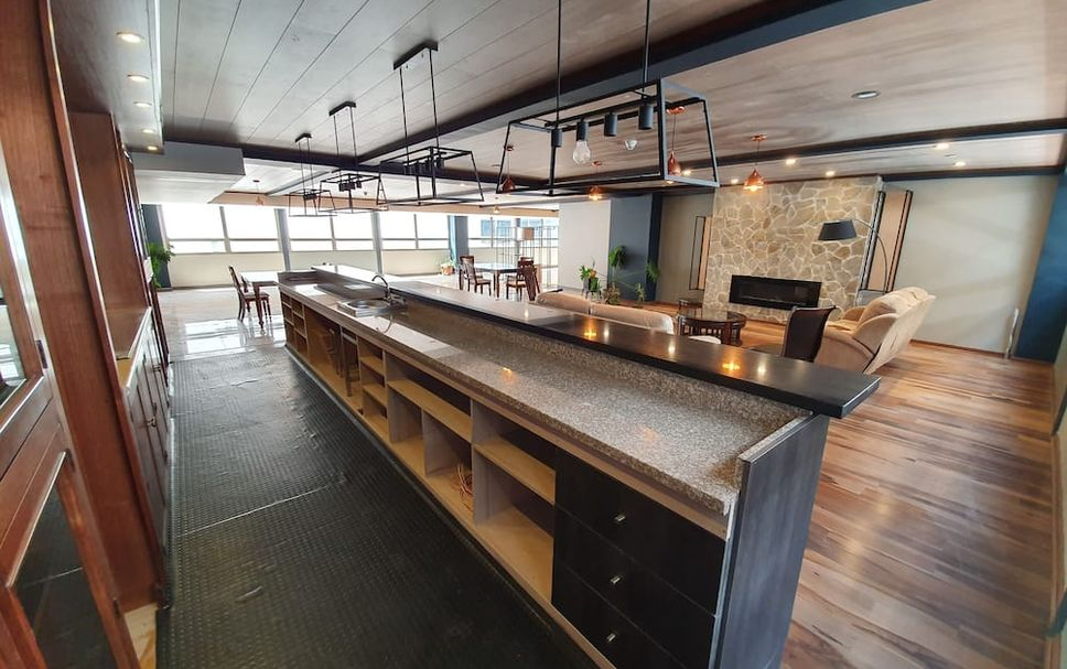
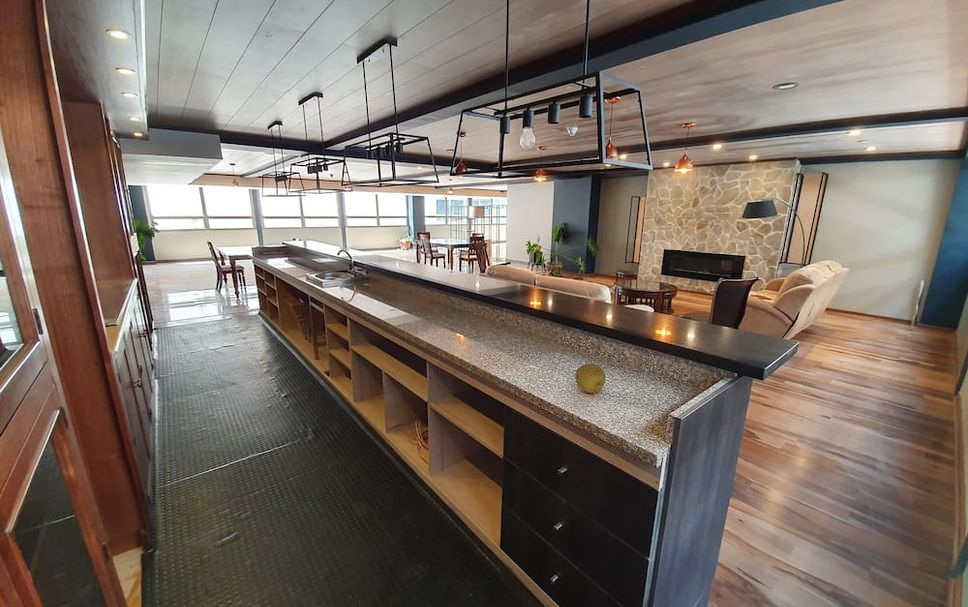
+ fruit [574,363,606,394]
